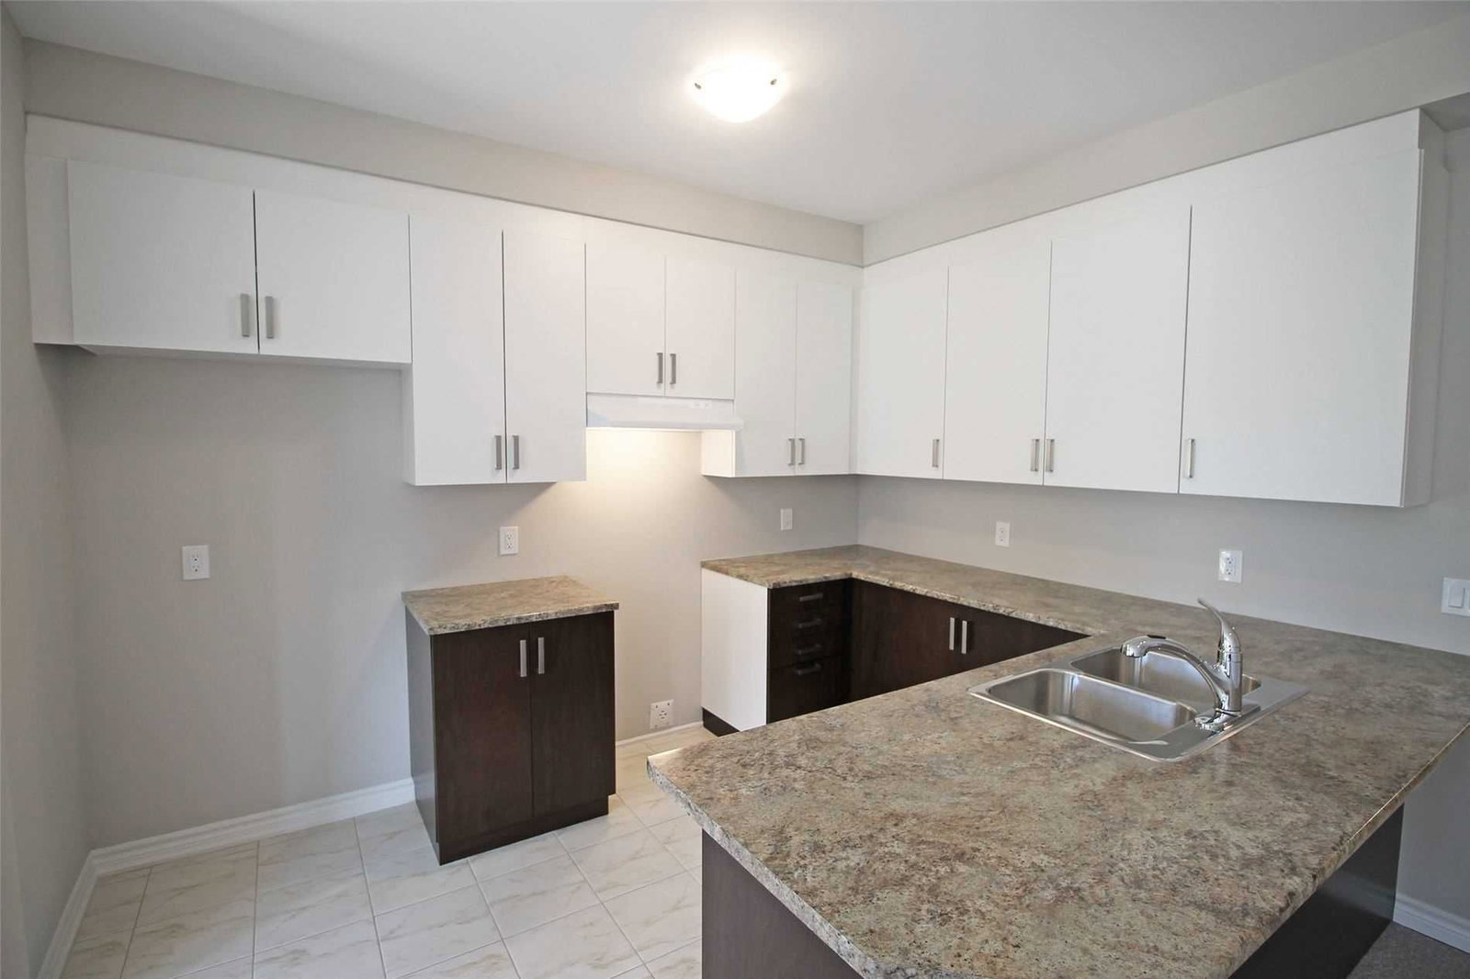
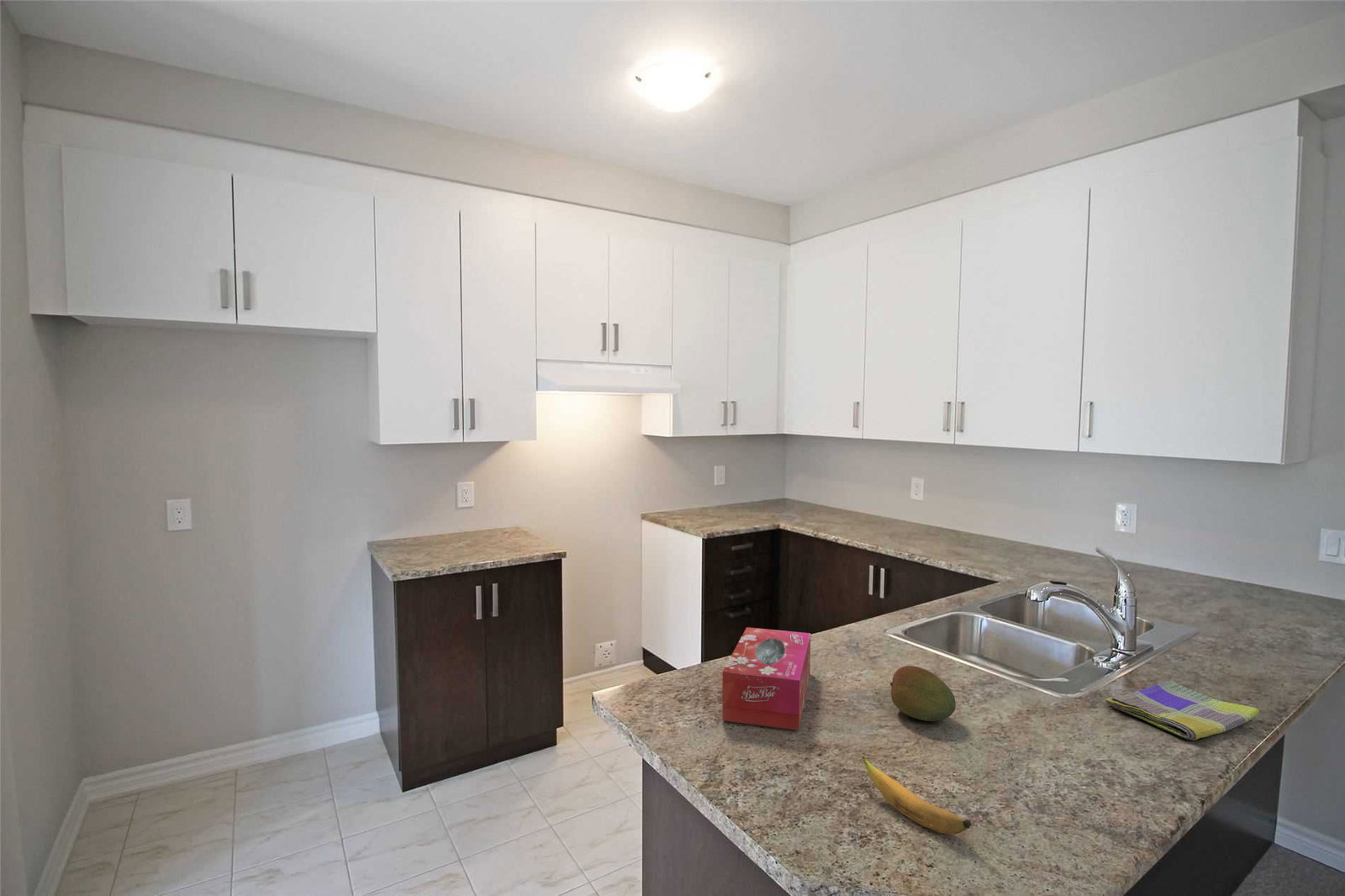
+ banana [861,756,972,835]
+ fruit [889,665,957,722]
+ dish towel [1104,680,1260,741]
+ tissue box [721,626,811,731]
